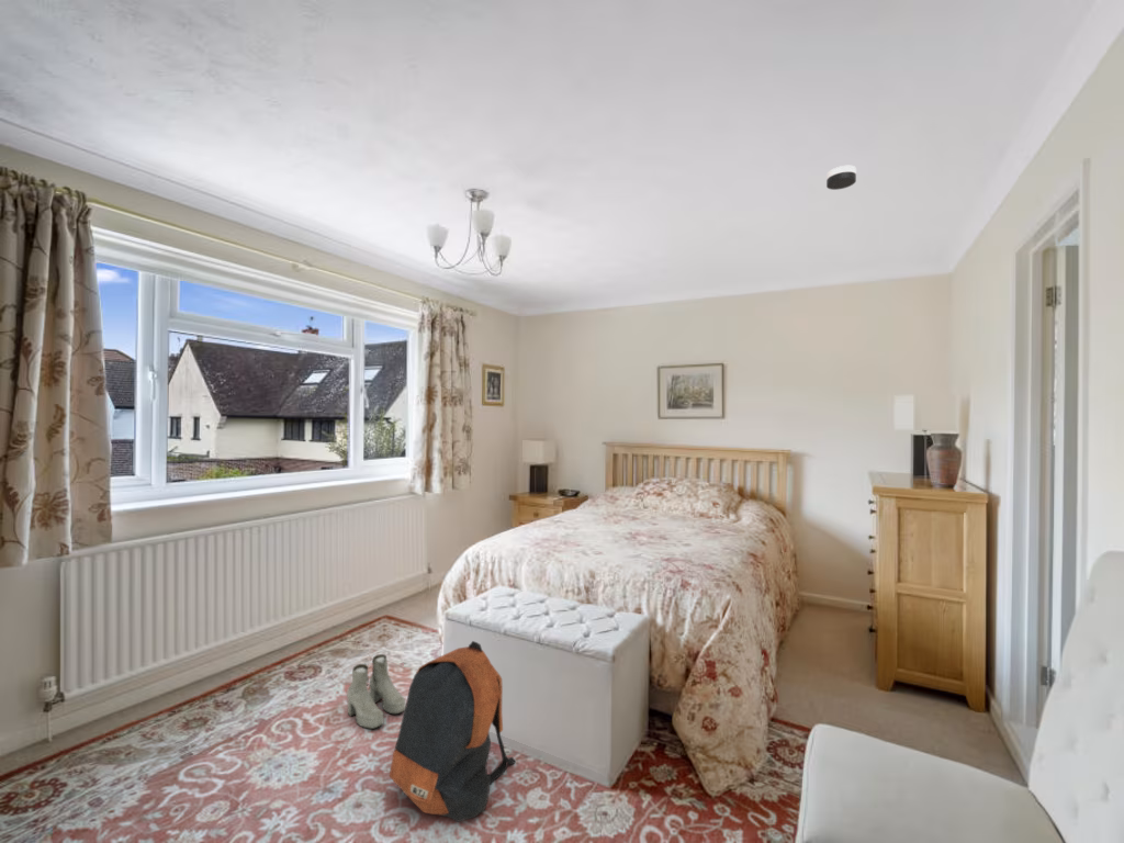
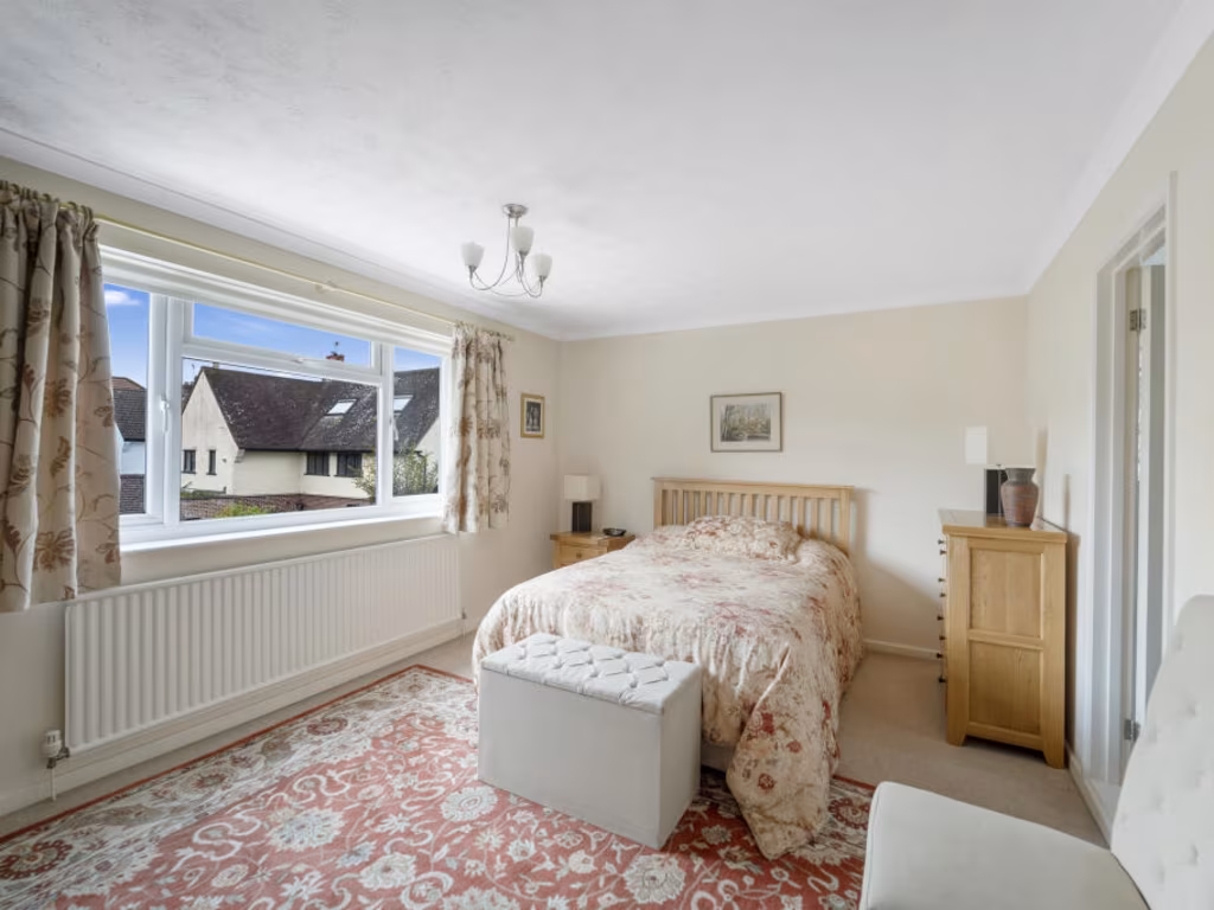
- boots [346,653,406,730]
- backpack [389,640,517,823]
- smoke detector [825,165,857,191]
